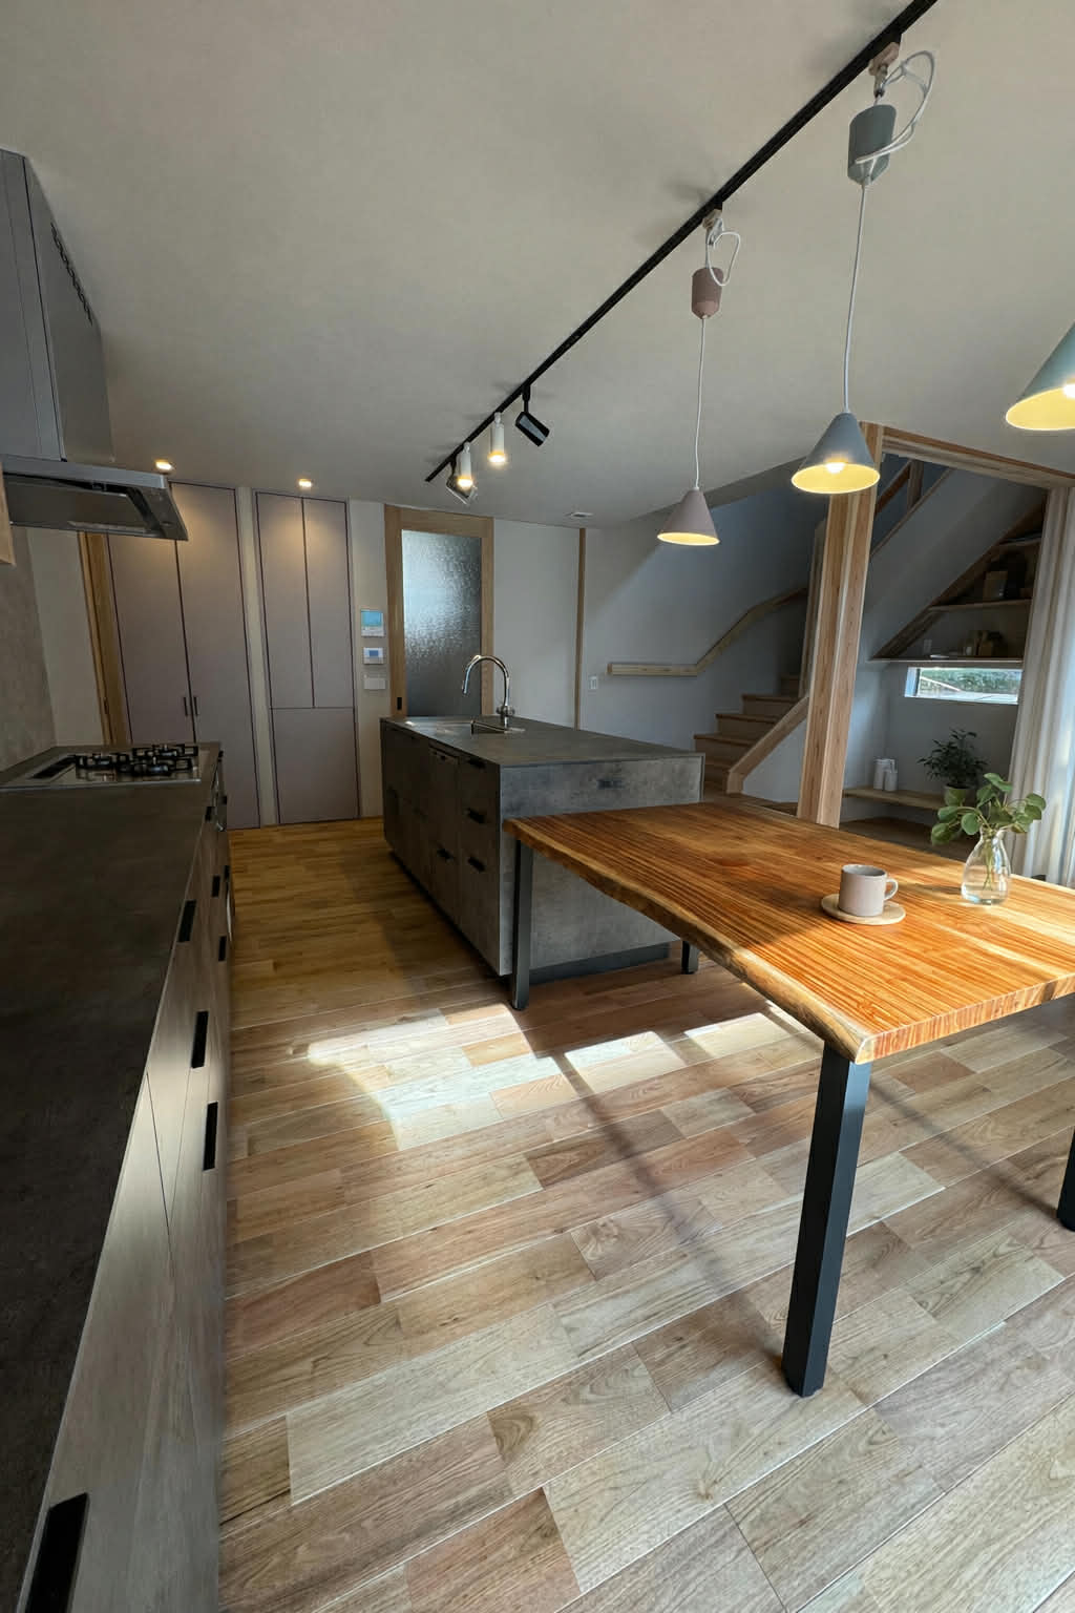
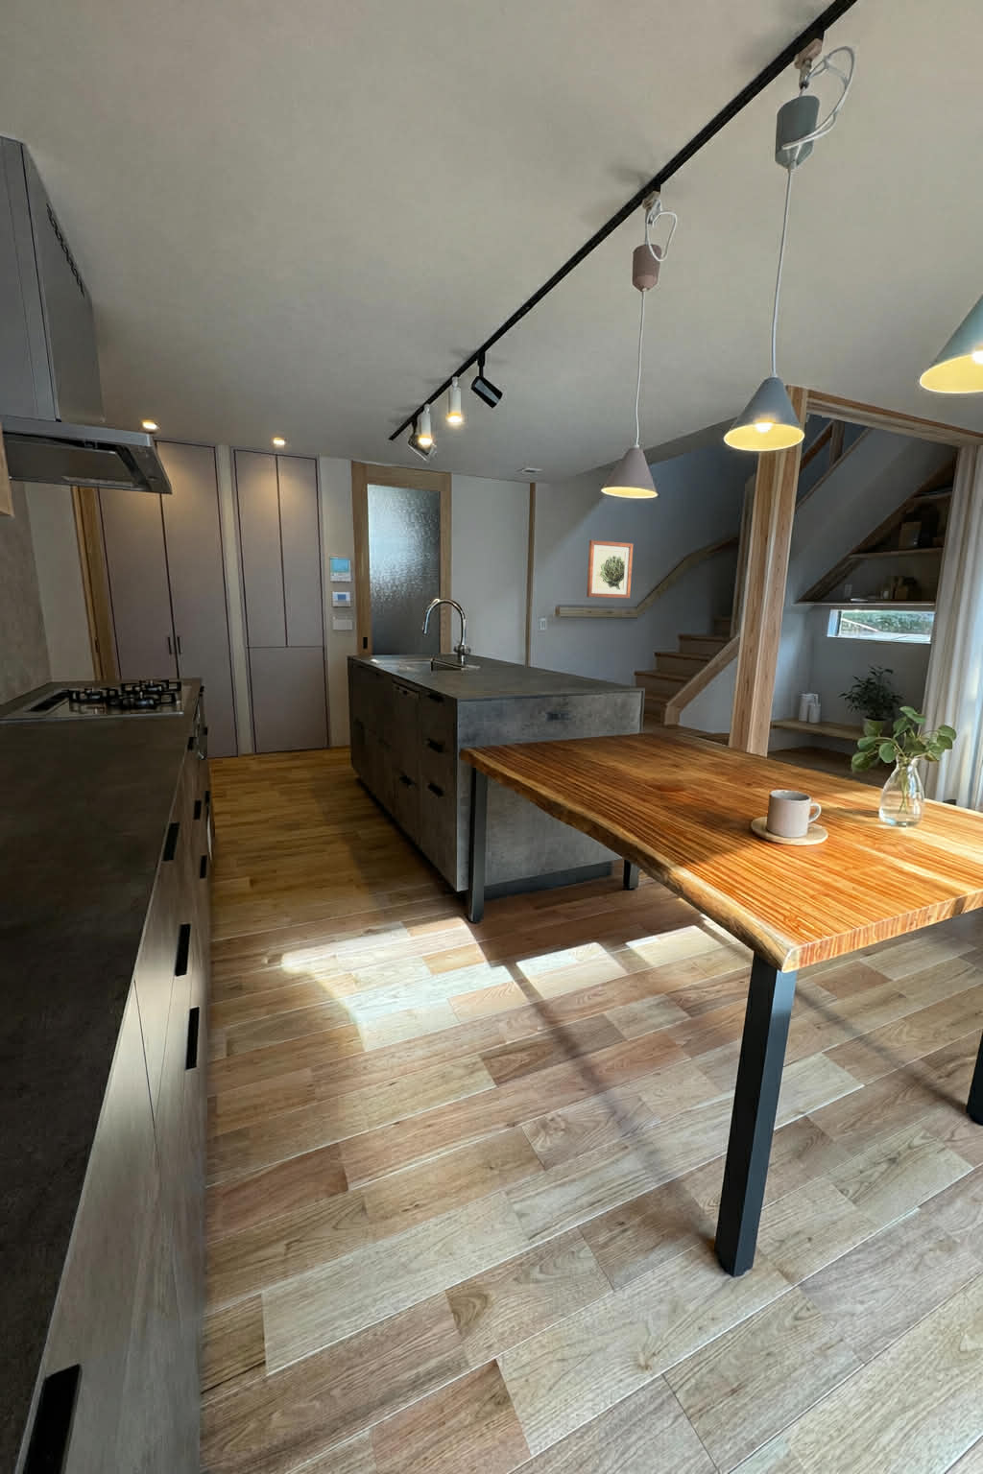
+ wall art [586,540,634,599]
